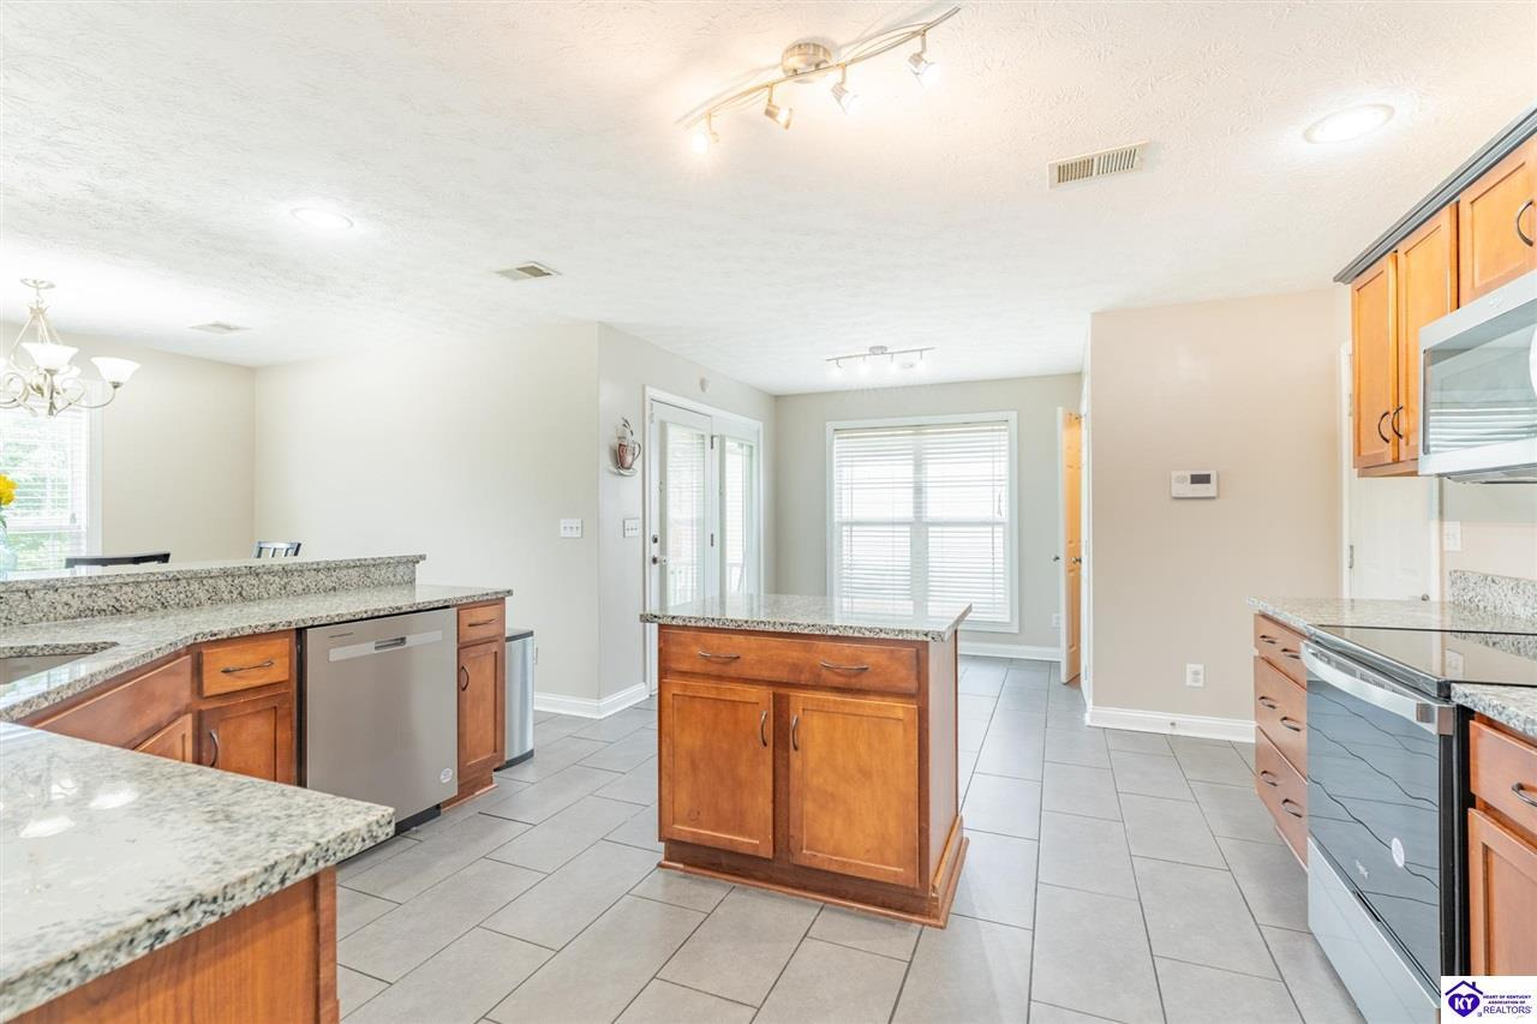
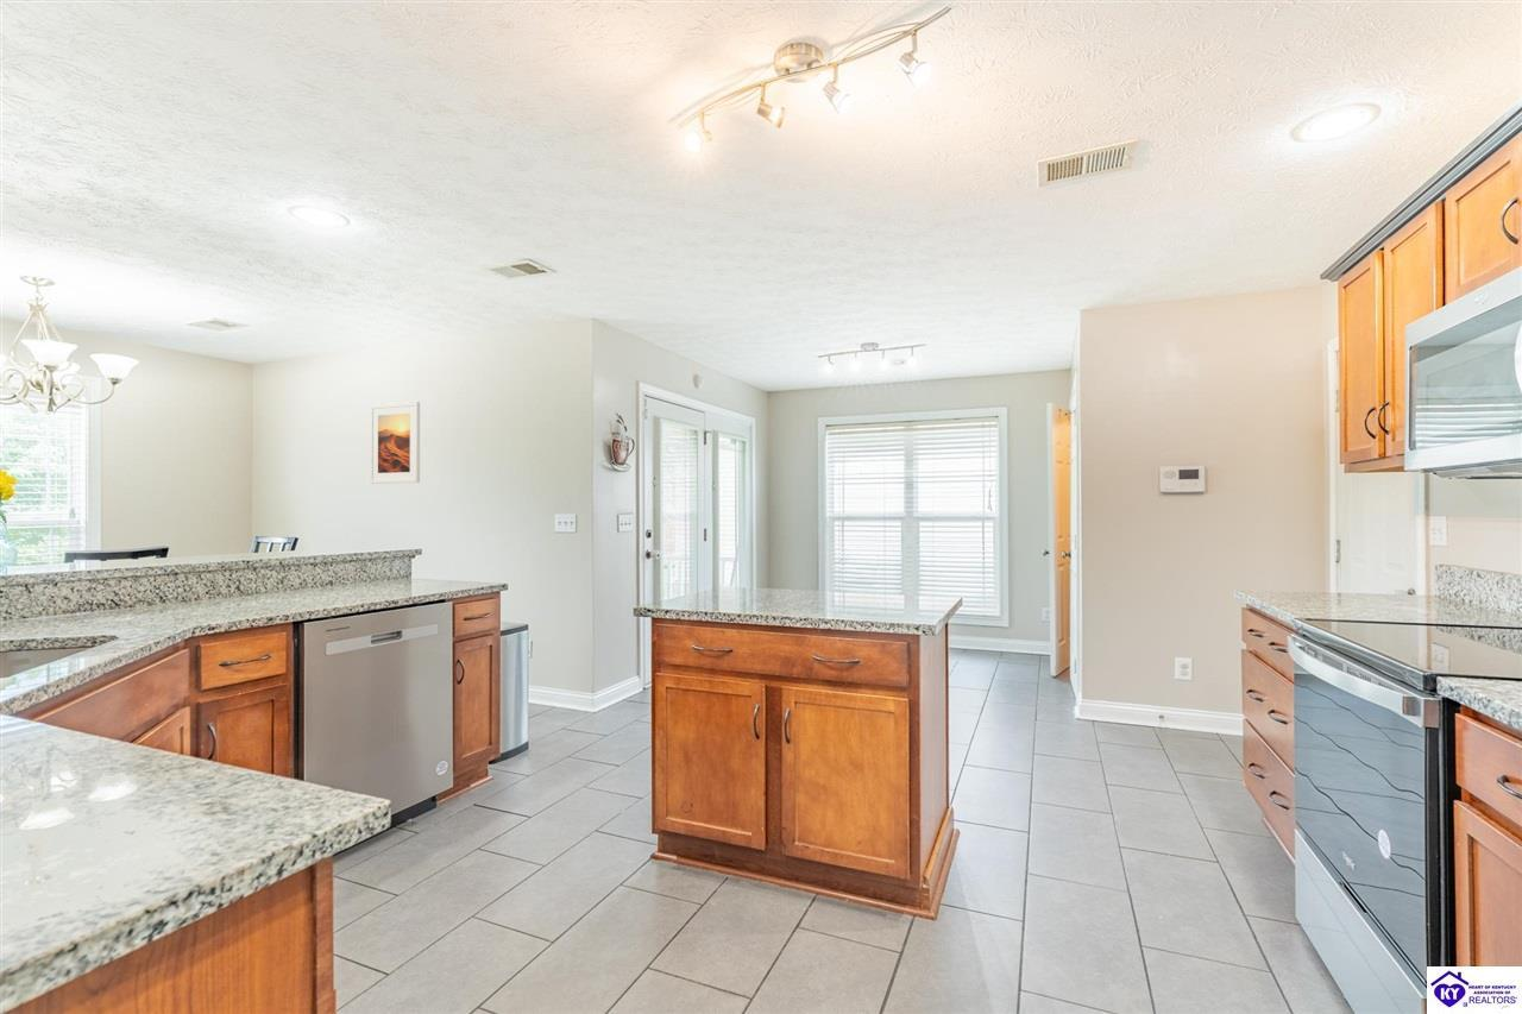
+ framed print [369,401,421,485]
